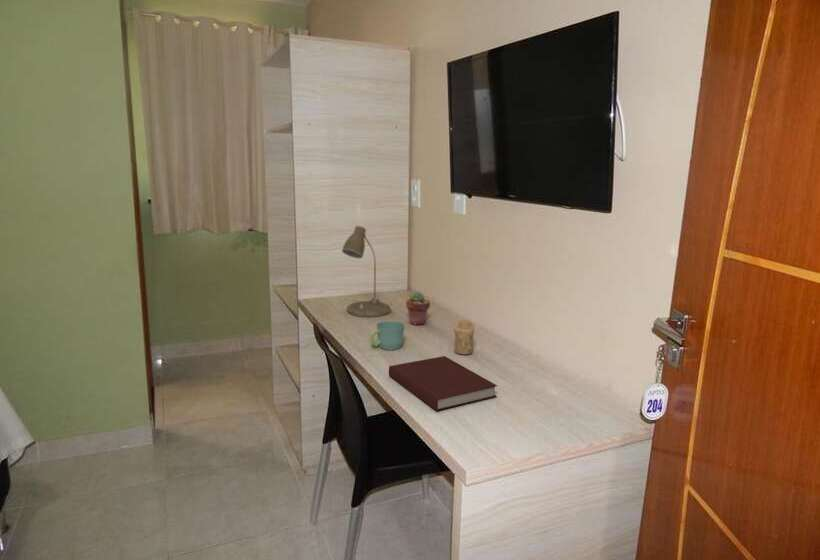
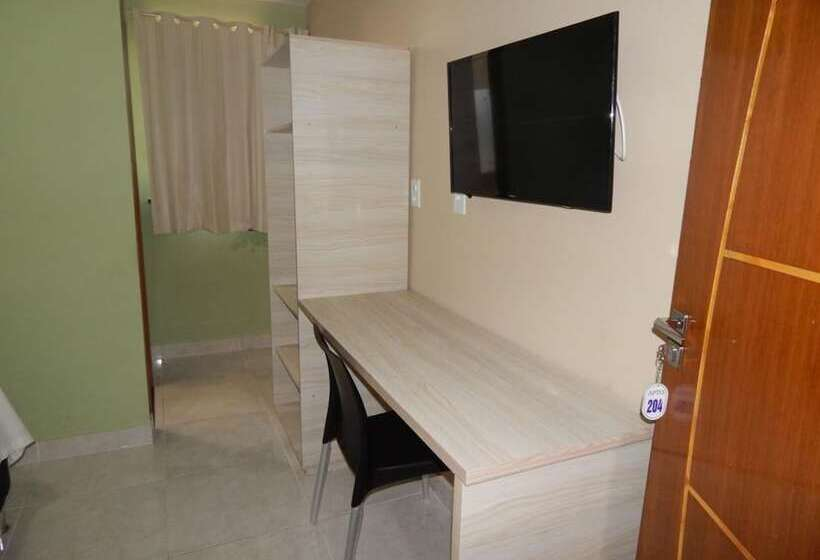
- candle [453,319,475,355]
- desk lamp [341,225,392,317]
- mug [369,320,405,351]
- potted succulent [405,290,431,326]
- notebook [388,355,498,412]
